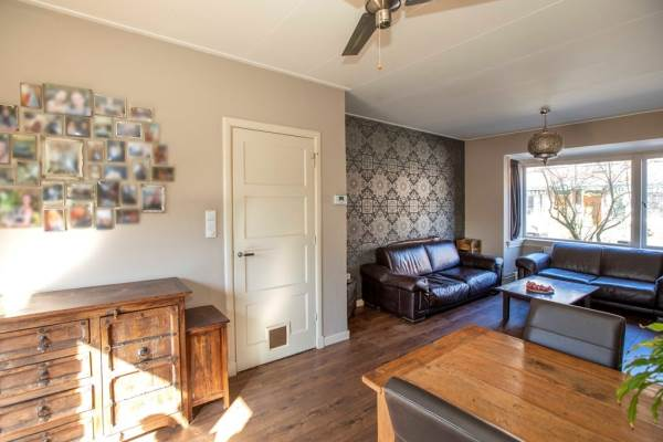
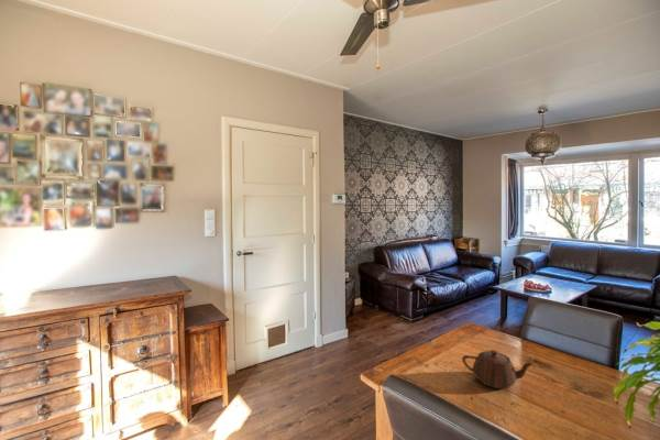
+ teapot [461,349,535,389]
